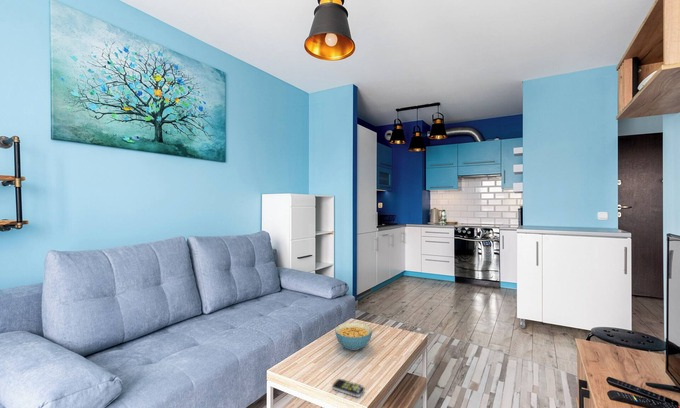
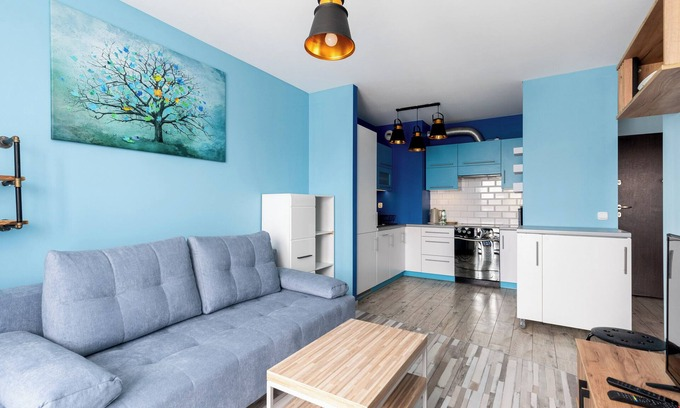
- remote control [332,378,365,398]
- cereal bowl [334,322,373,351]
